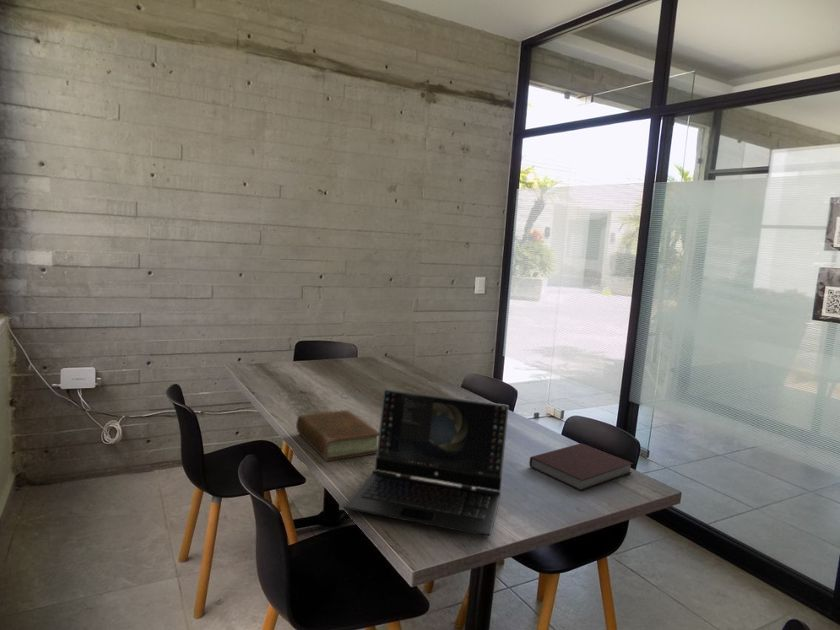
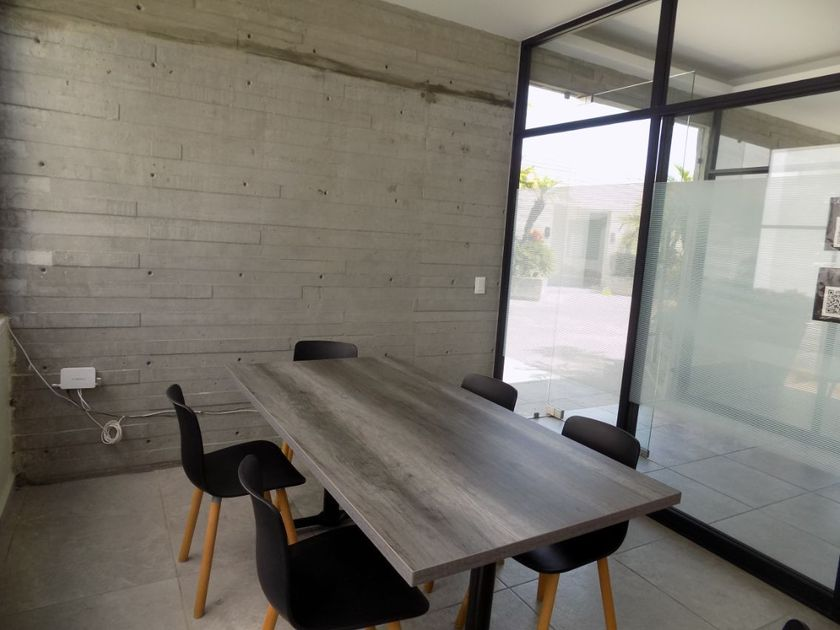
- laptop [343,388,510,537]
- book [295,409,379,462]
- notebook [528,442,634,492]
